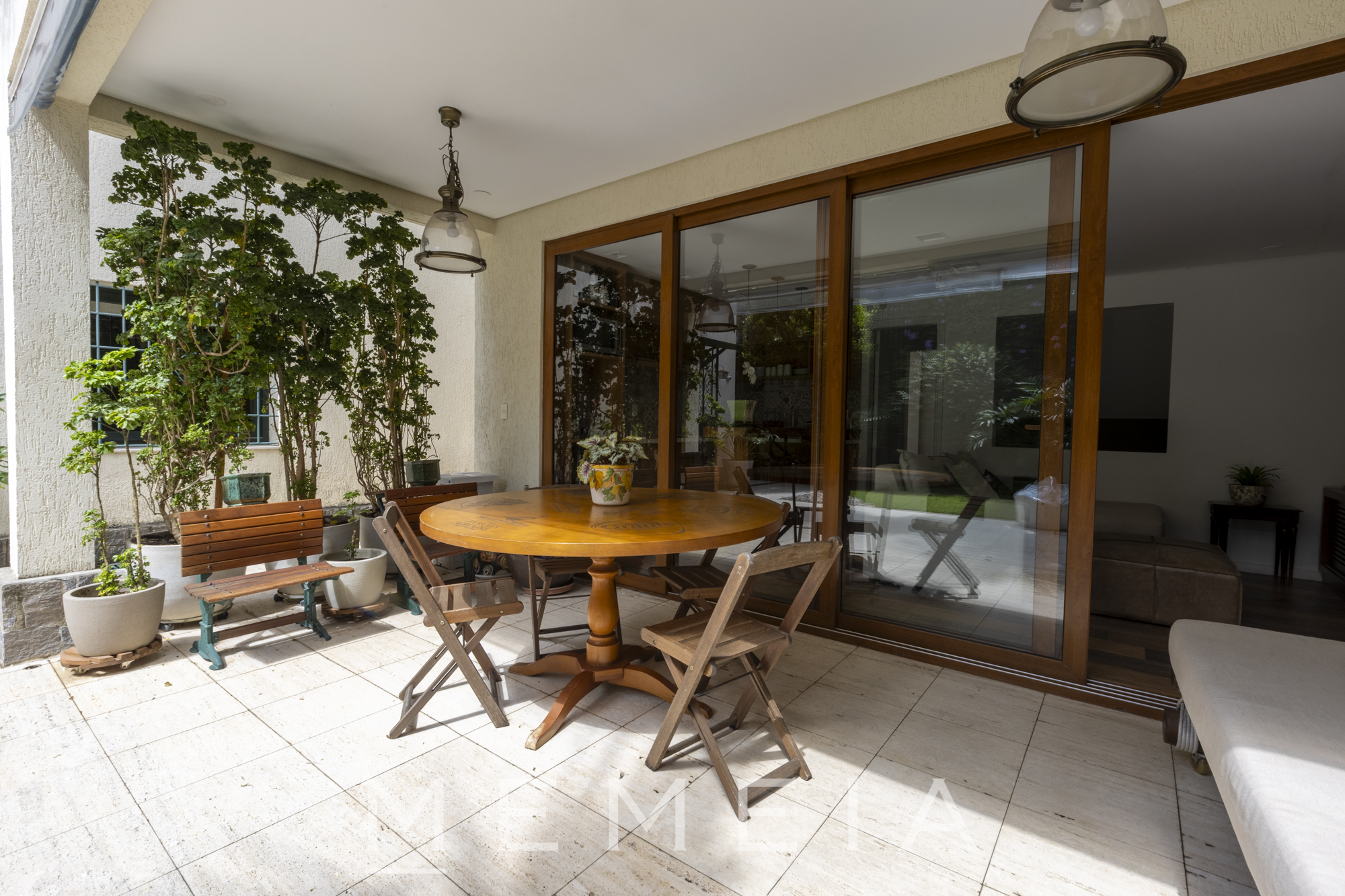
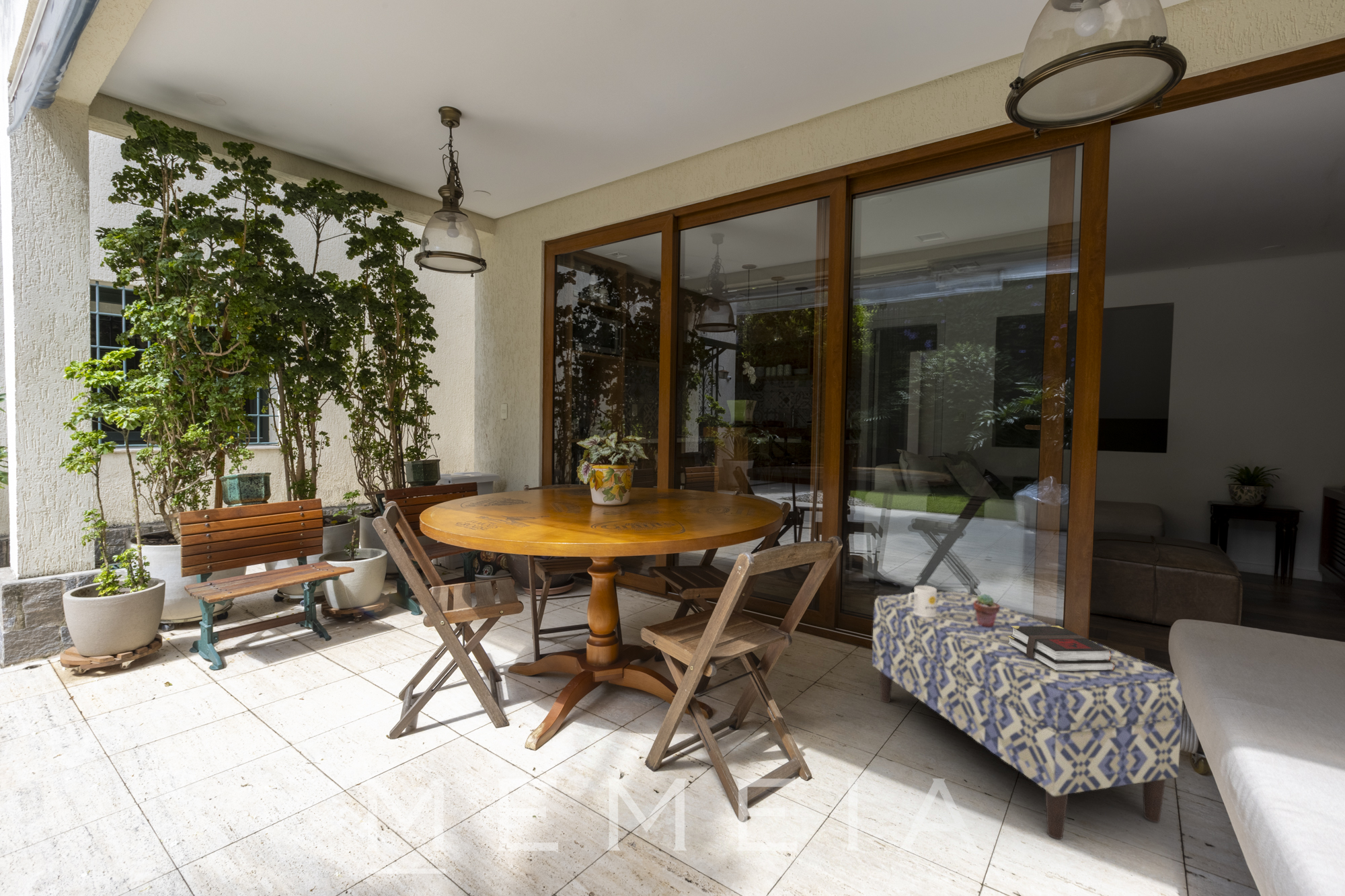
+ mug [909,585,937,617]
+ potted succulent [974,594,1000,627]
+ book [1007,625,1115,672]
+ bench [872,590,1183,840]
